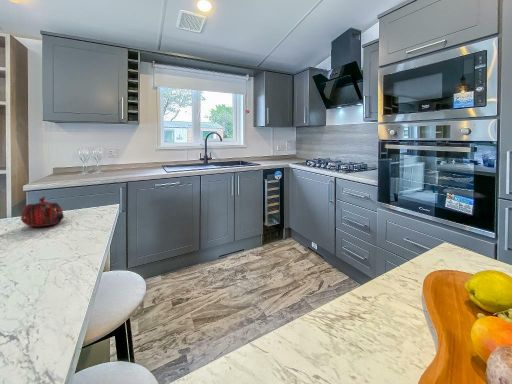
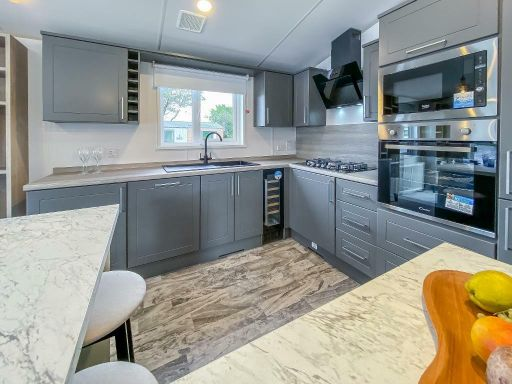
- teapot [20,195,65,227]
